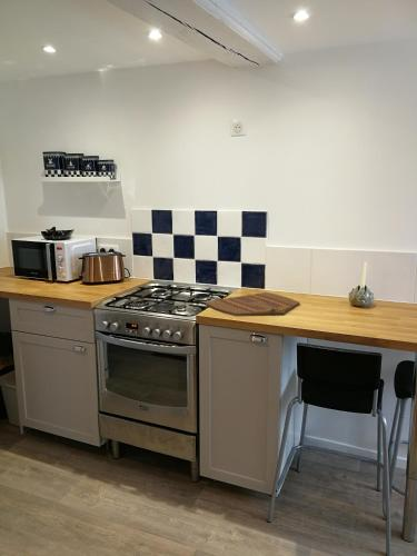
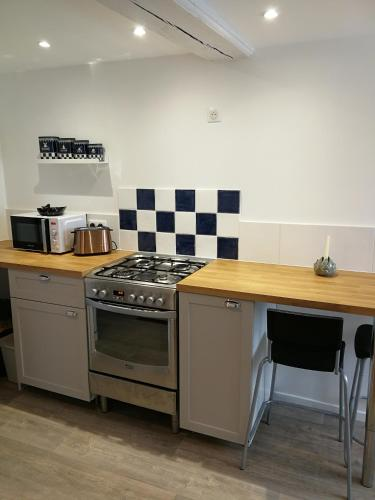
- cutting board [203,291,301,317]
